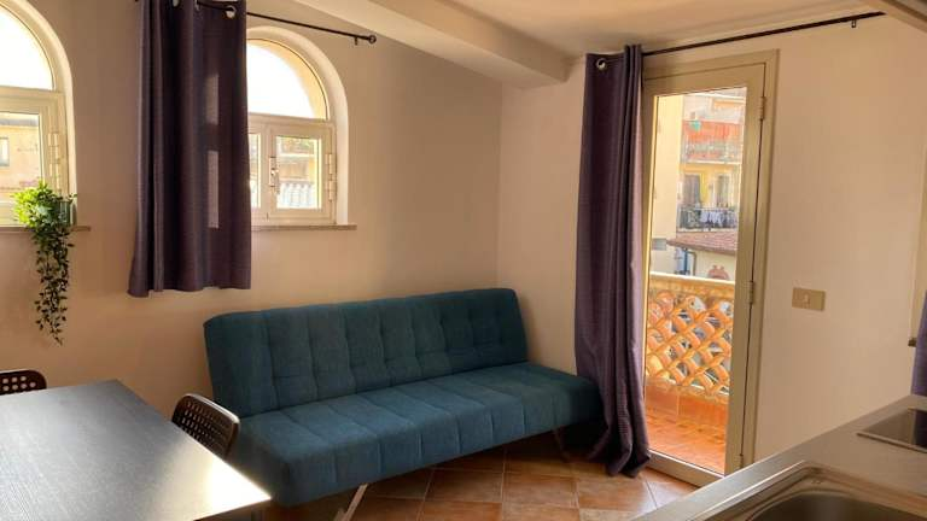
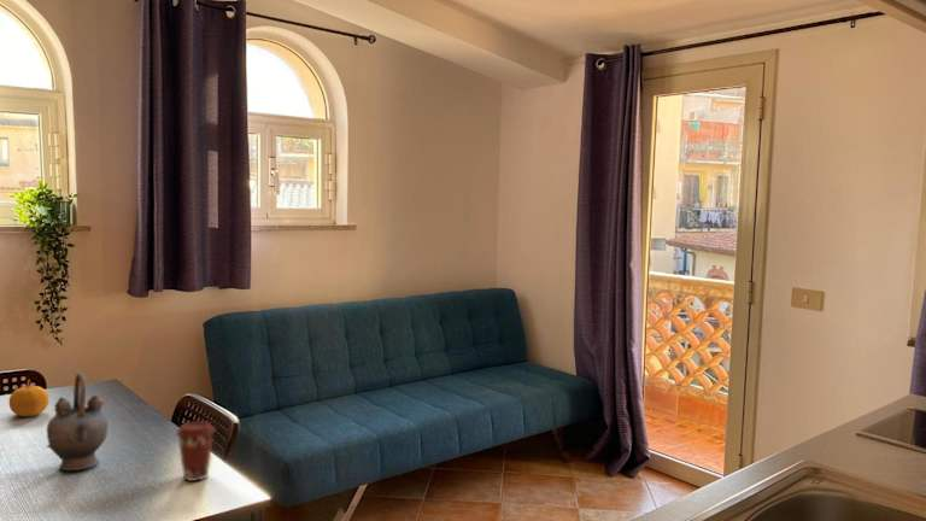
+ fruit [8,379,49,417]
+ coffee cup [175,420,217,482]
+ teapot [46,371,110,472]
